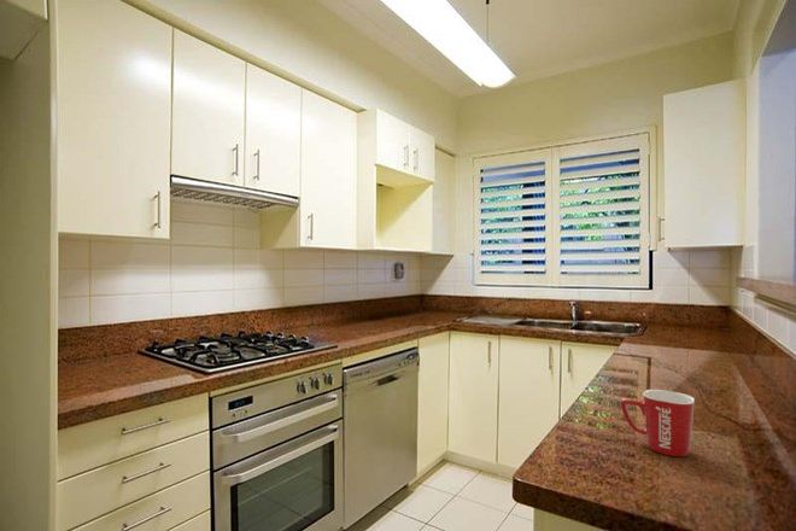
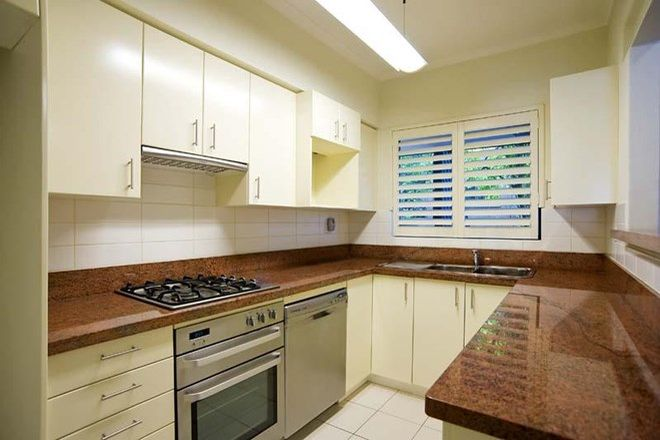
- mug [620,389,696,457]
